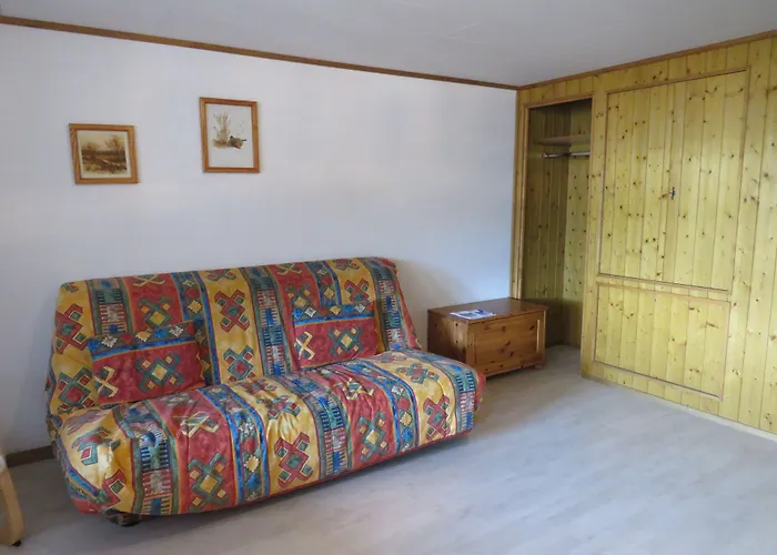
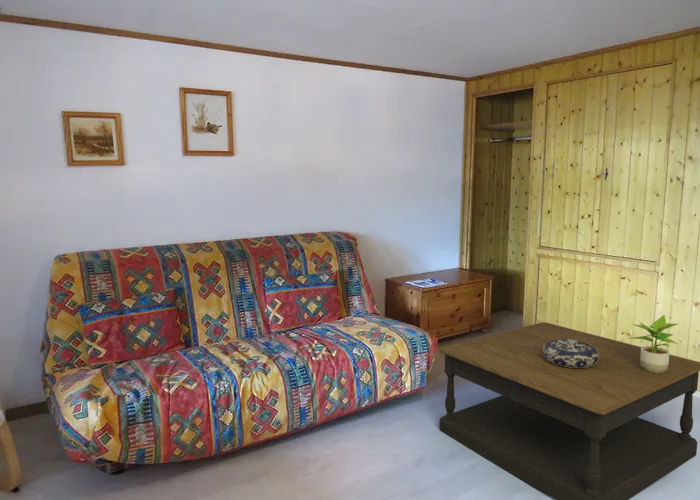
+ decorative bowl [543,339,599,368]
+ potted plant [628,314,680,373]
+ coffee table [438,321,700,500]
